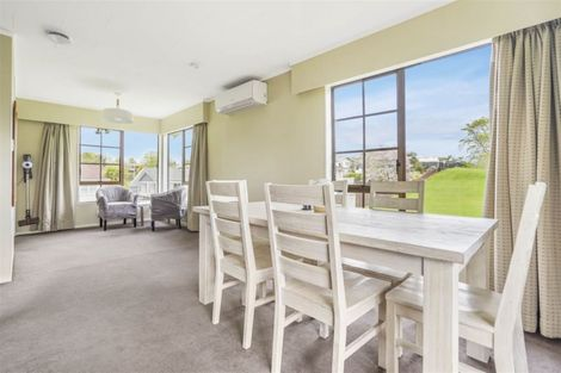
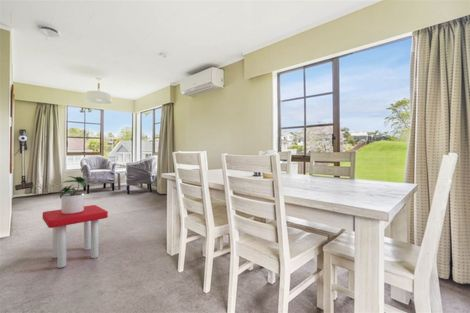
+ stool [42,204,109,269]
+ potted plant [56,175,93,214]
